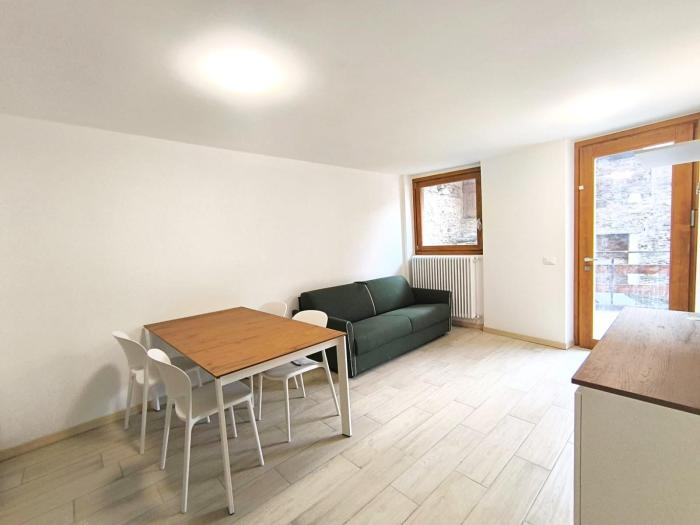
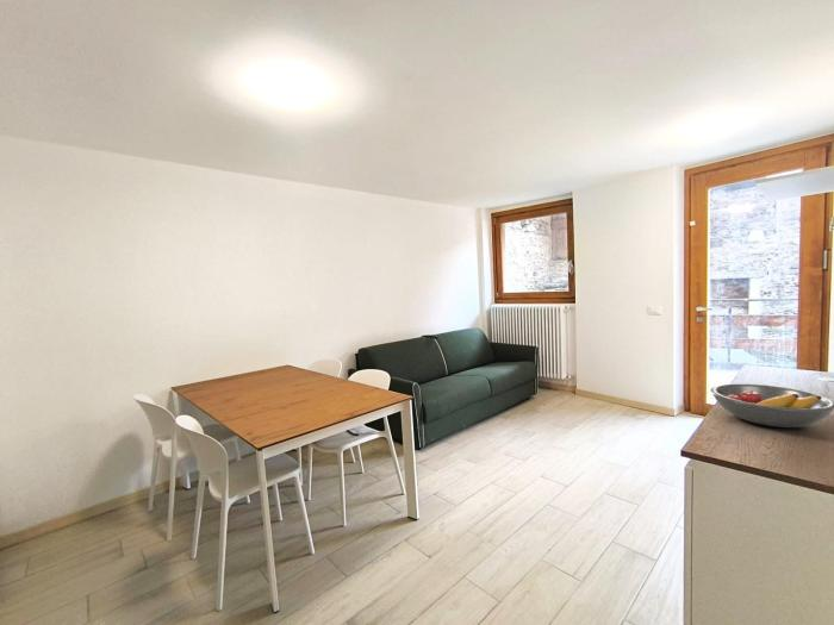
+ fruit bowl [710,382,834,429]
